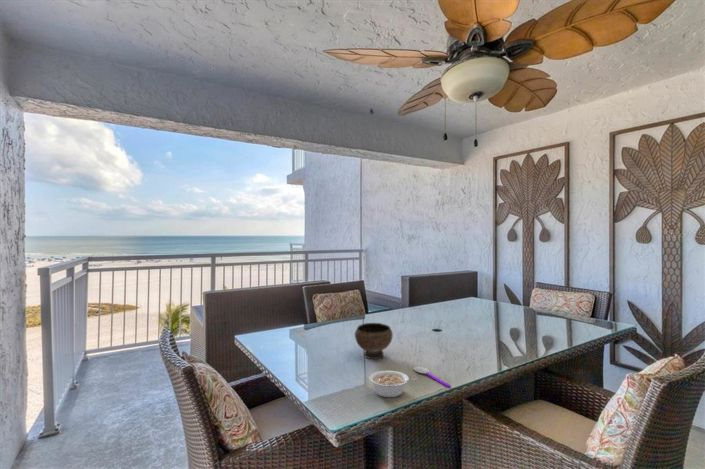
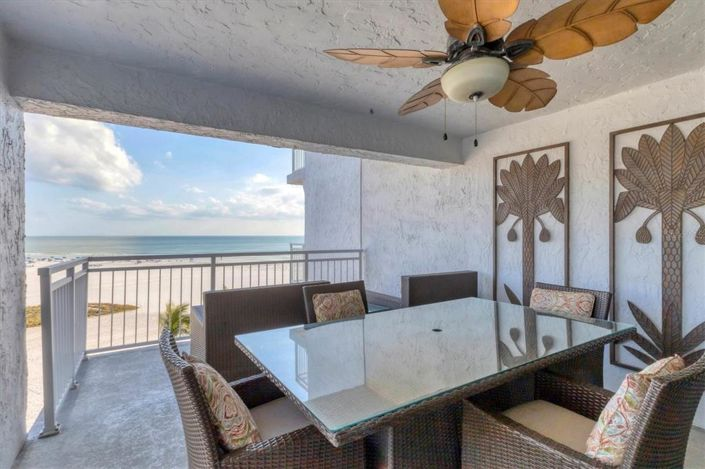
- legume [368,370,417,398]
- bowl [354,322,394,360]
- spoon [413,366,452,388]
